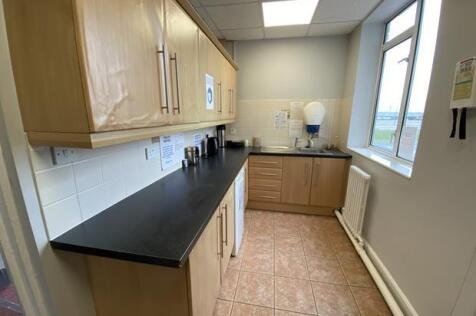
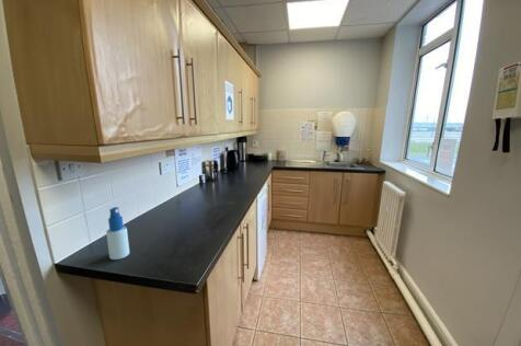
+ spray bottle [105,206,130,261]
